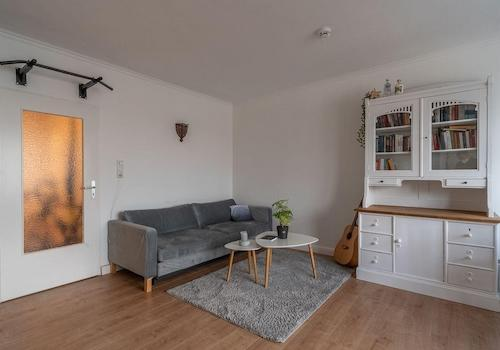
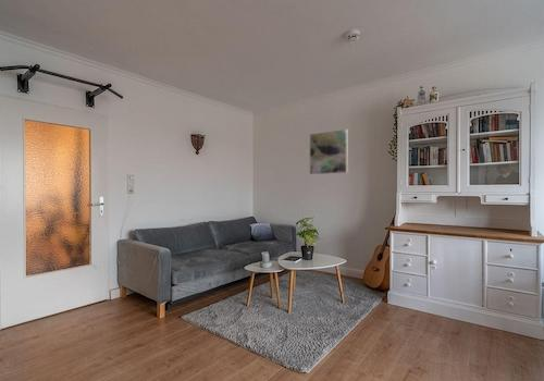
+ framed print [309,128,349,175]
